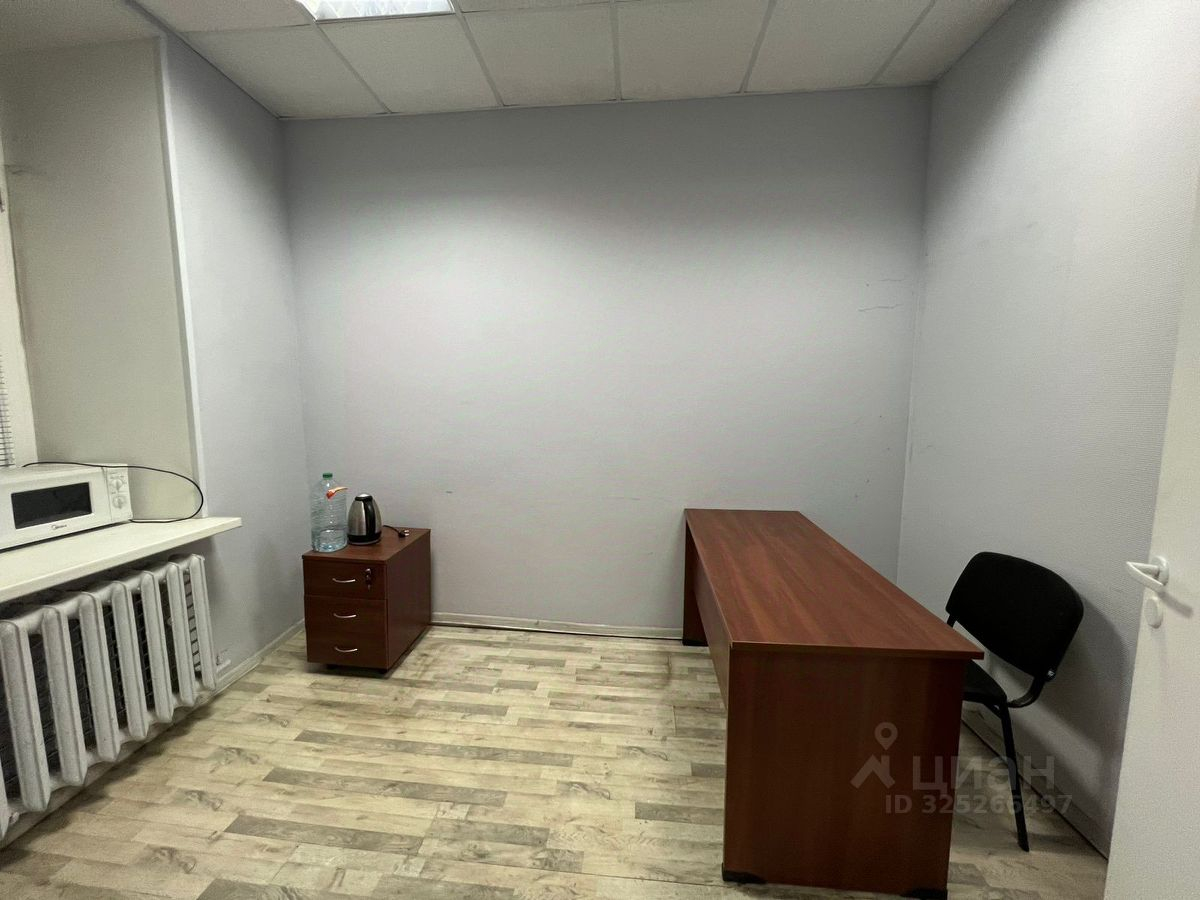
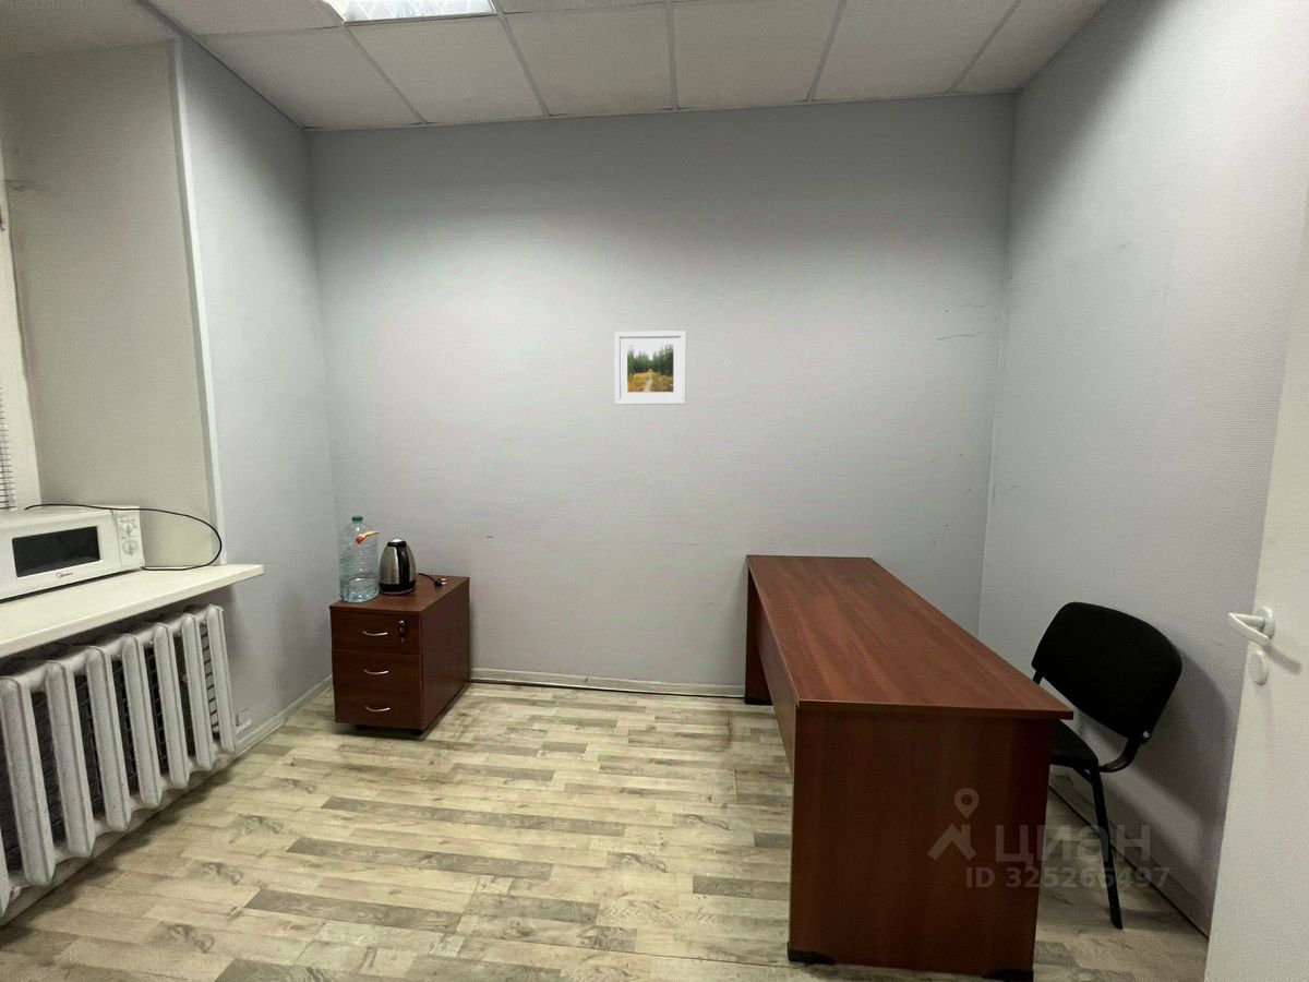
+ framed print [613,330,687,406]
